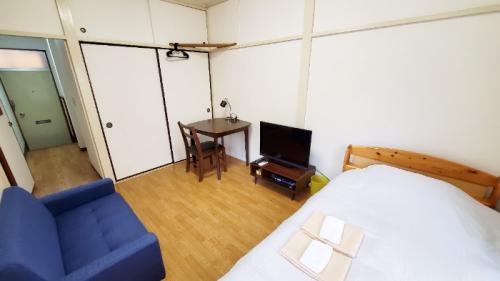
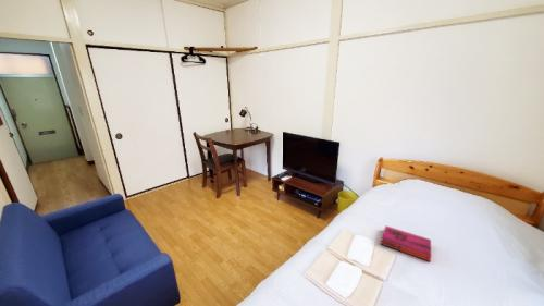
+ hardback book [380,224,432,262]
